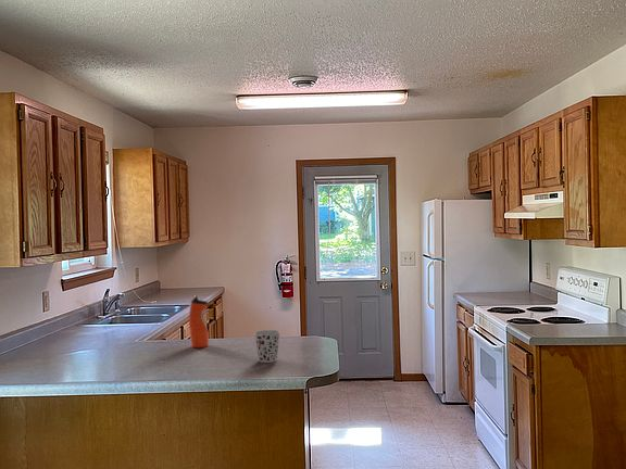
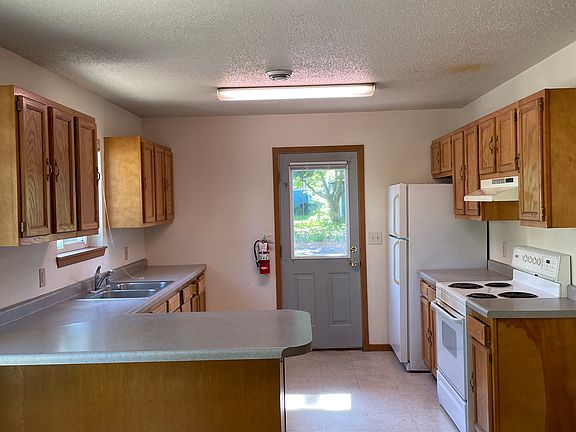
- cup [253,329,280,364]
- water bottle [188,294,210,348]
